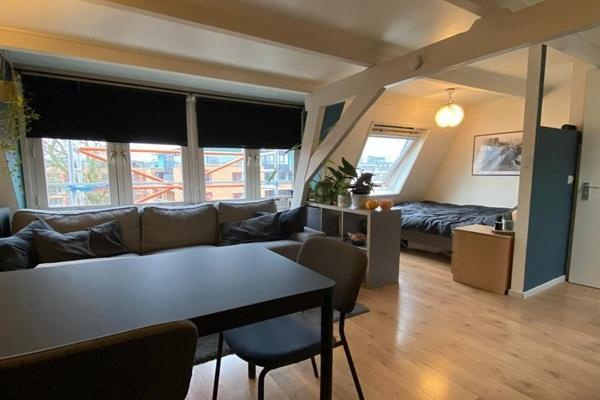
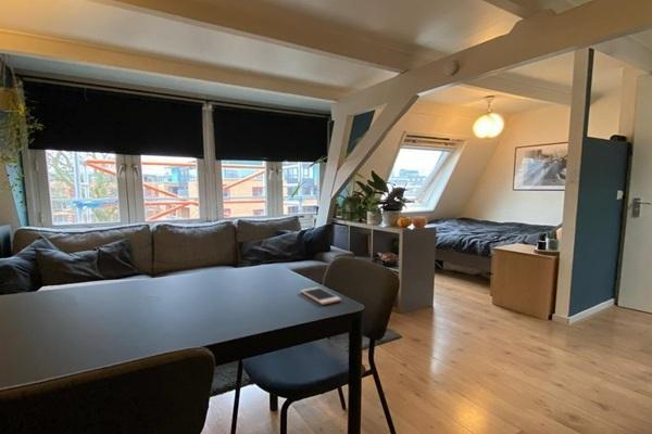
+ cell phone [300,286,342,306]
